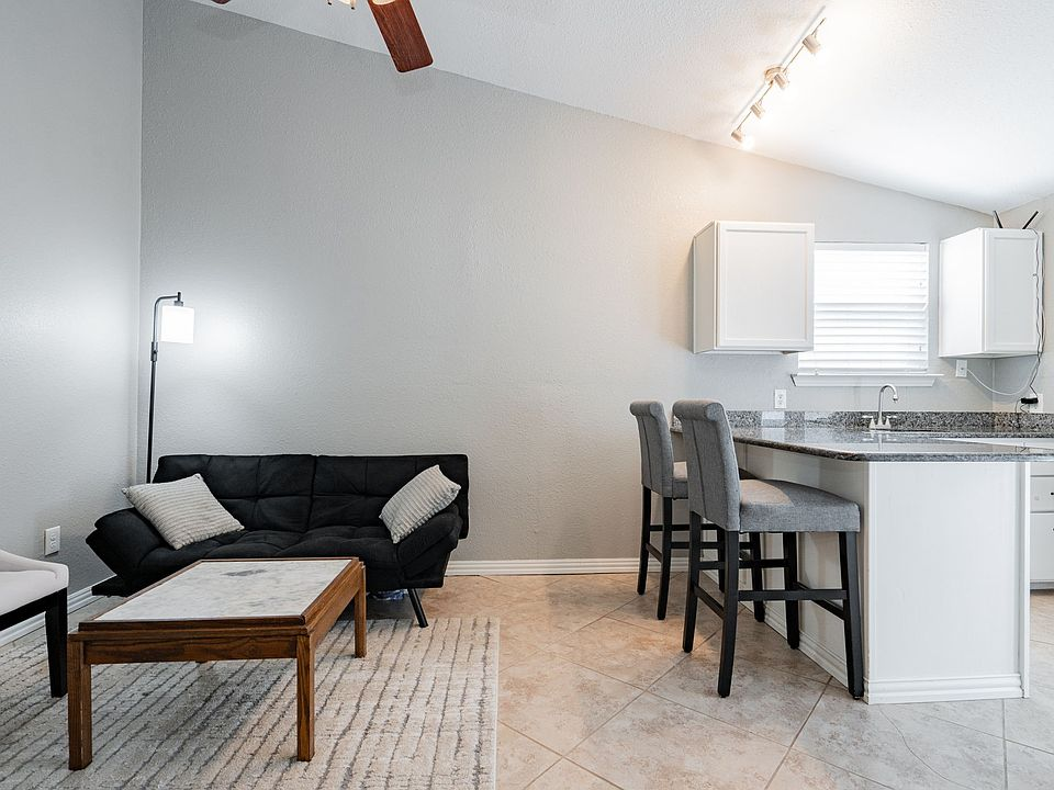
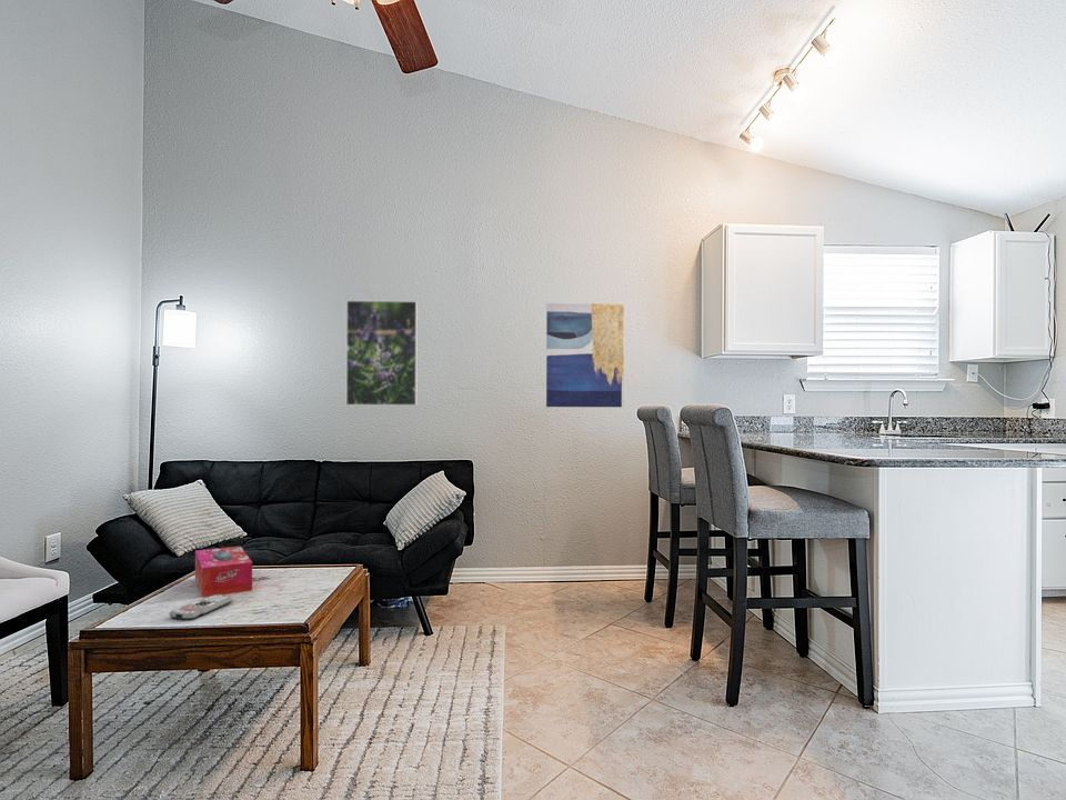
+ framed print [345,299,419,407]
+ remote control [169,594,233,621]
+ wall art [545,302,625,408]
+ tissue box [194,544,253,599]
